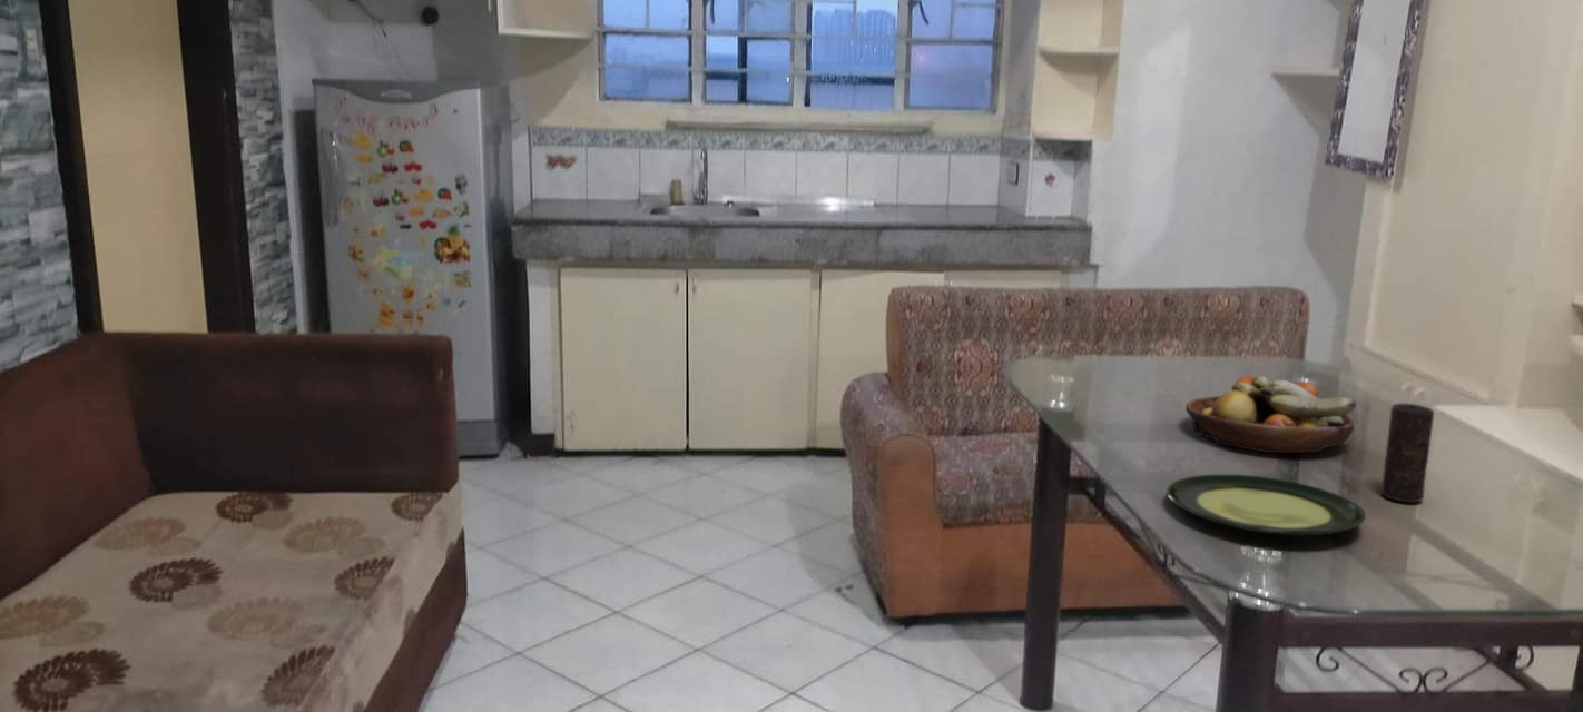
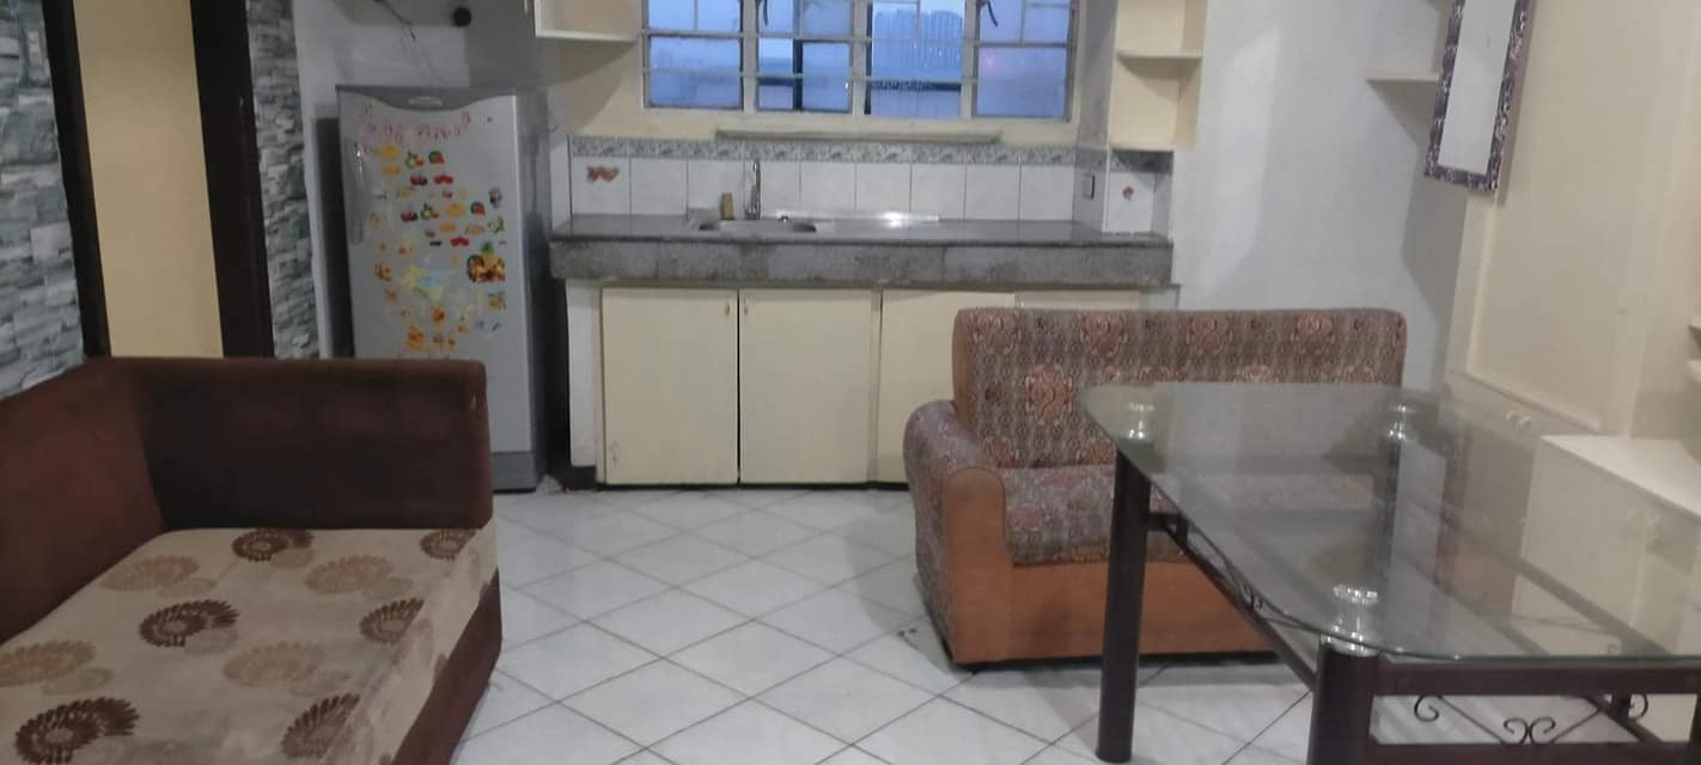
- plate [1166,474,1367,536]
- fruit bowl [1184,375,1357,454]
- candle [1380,403,1435,503]
